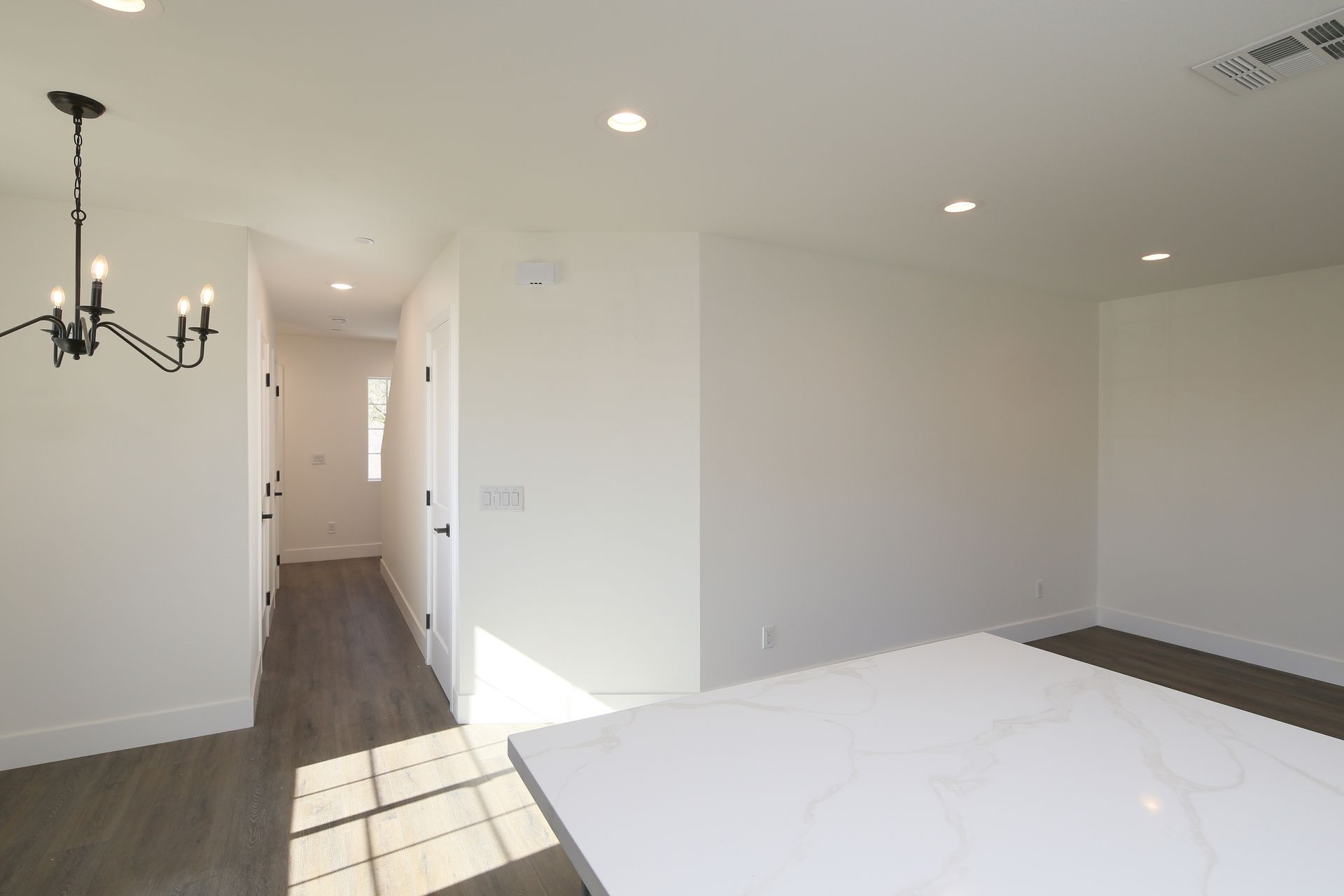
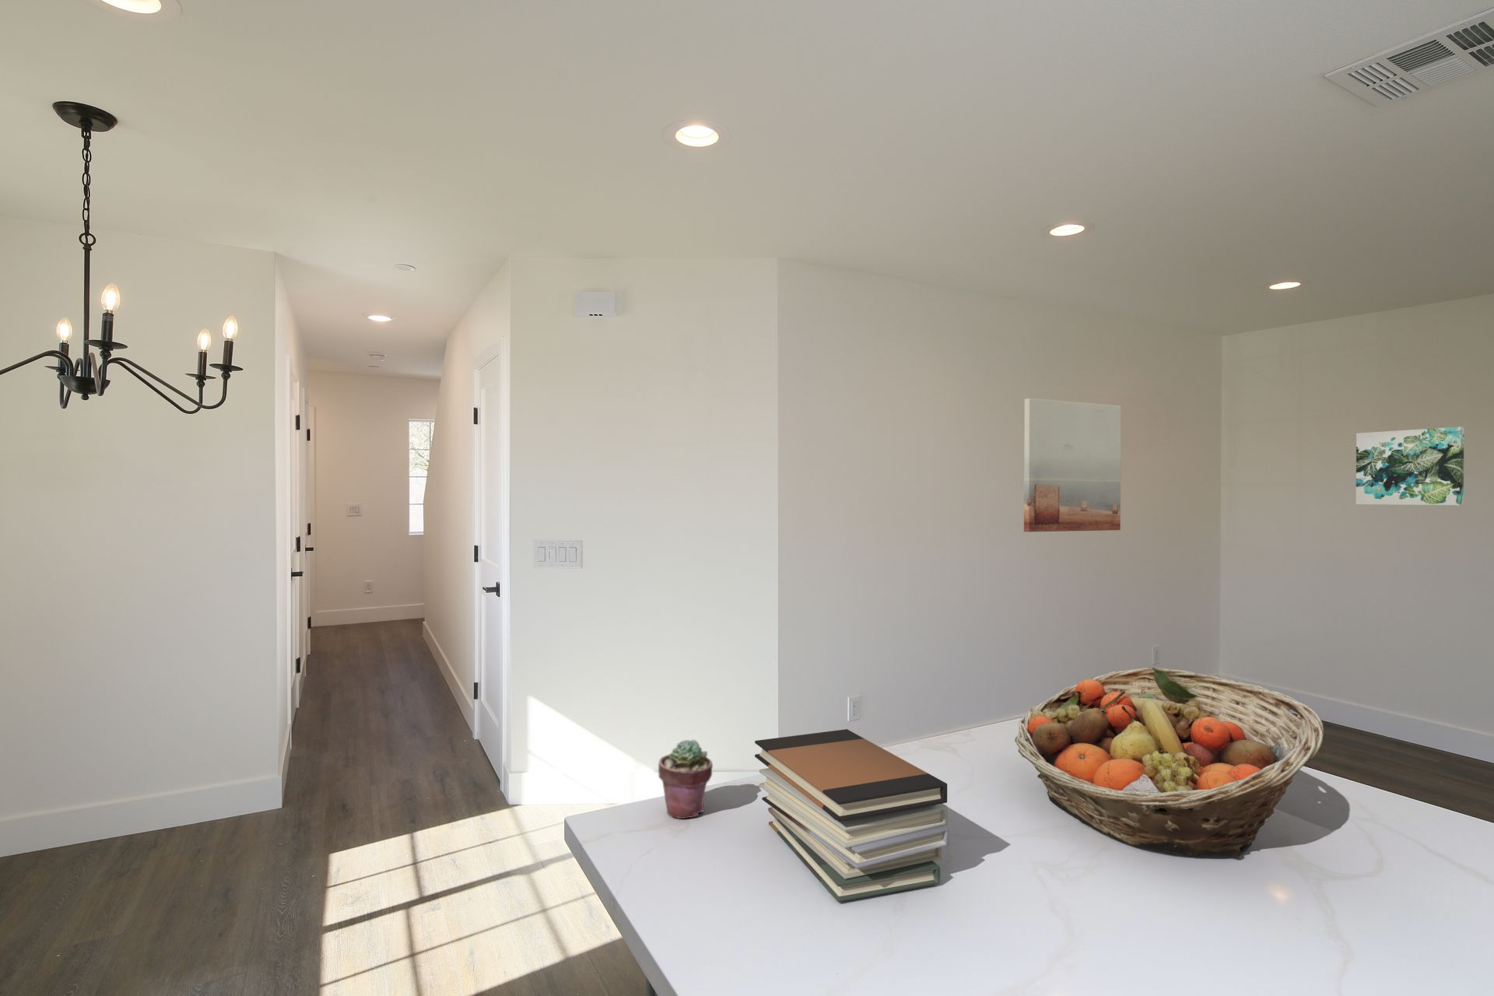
+ wall art [1355,426,1464,506]
+ potted succulent [657,738,714,819]
+ fruit basket [1014,667,1324,858]
+ book stack [754,728,950,903]
+ wall art [1024,398,1122,532]
